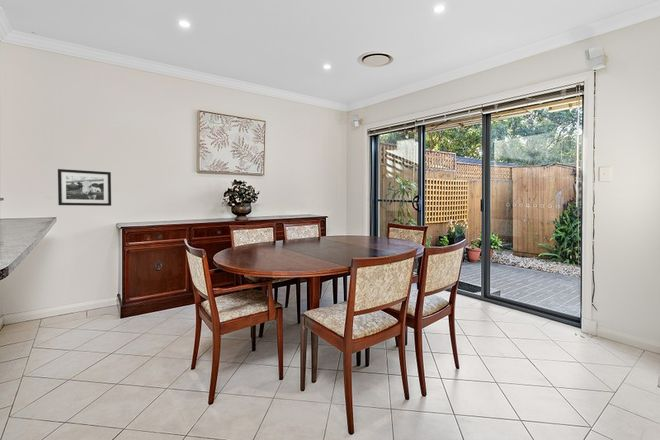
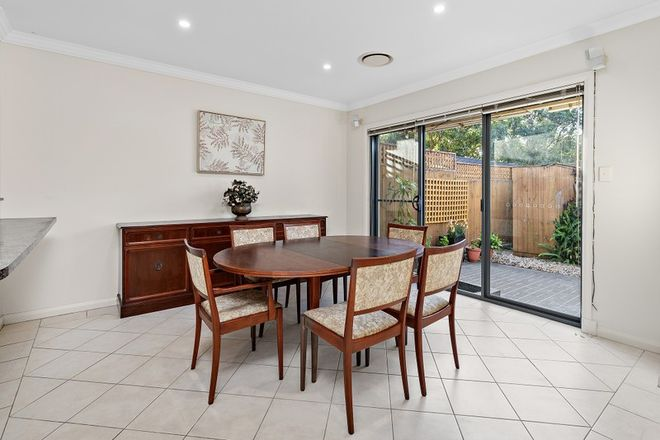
- picture frame [57,168,112,207]
